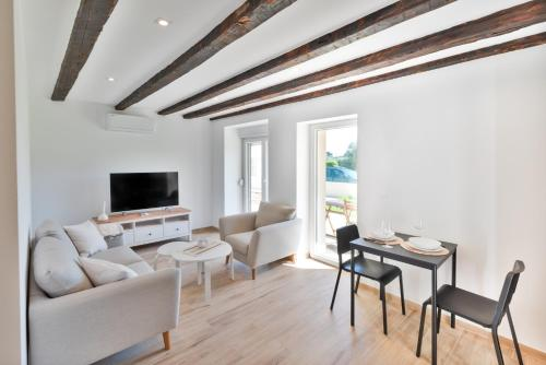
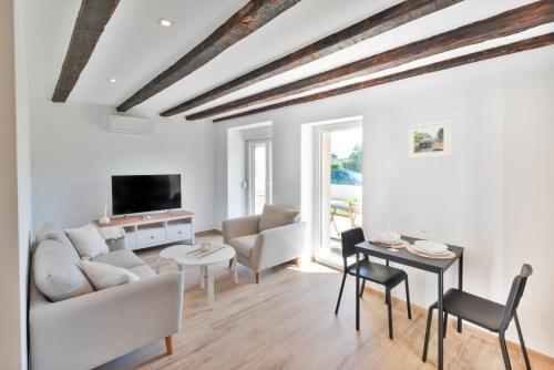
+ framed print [407,120,453,161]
